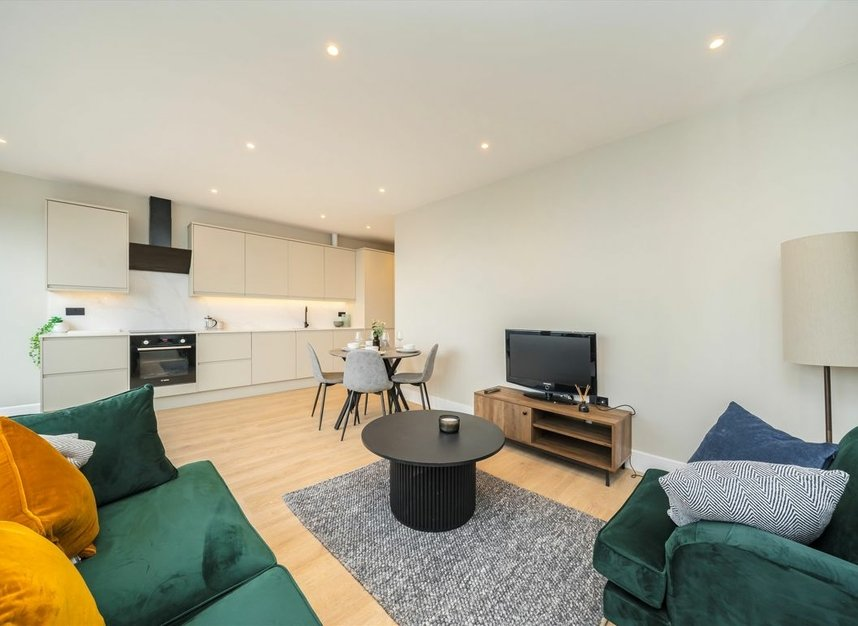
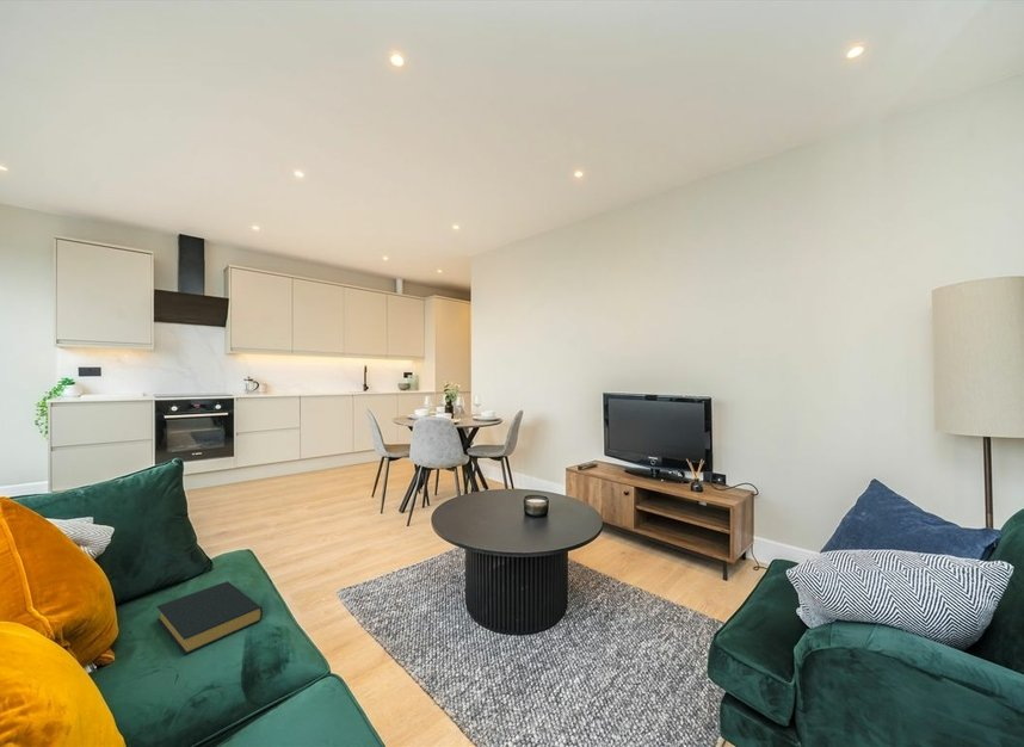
+ hardback book [155,580,264,656]
